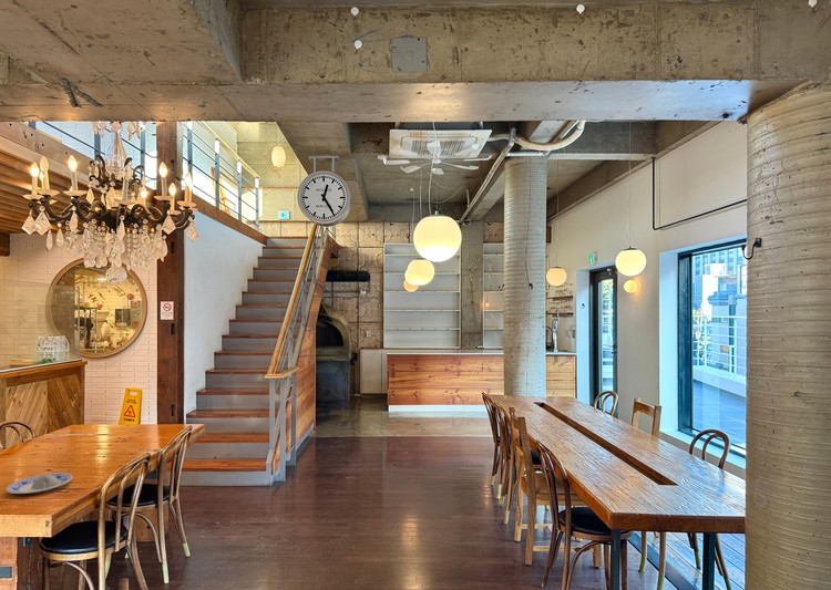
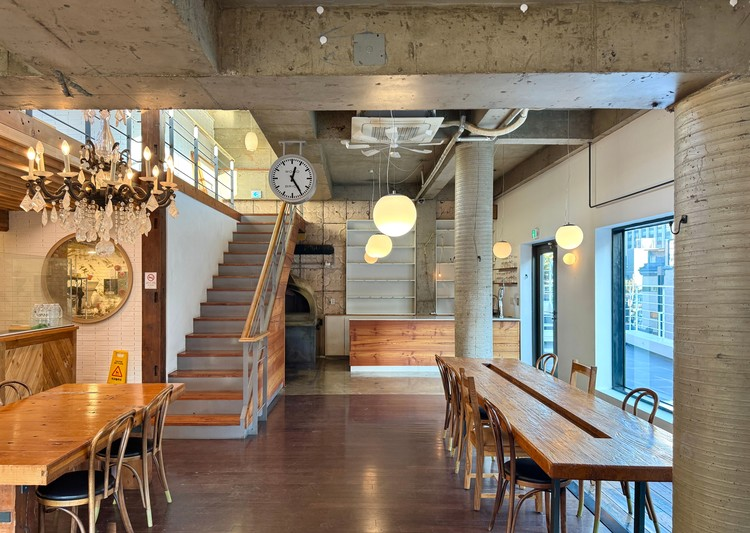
- plate [6,472,73,495]
